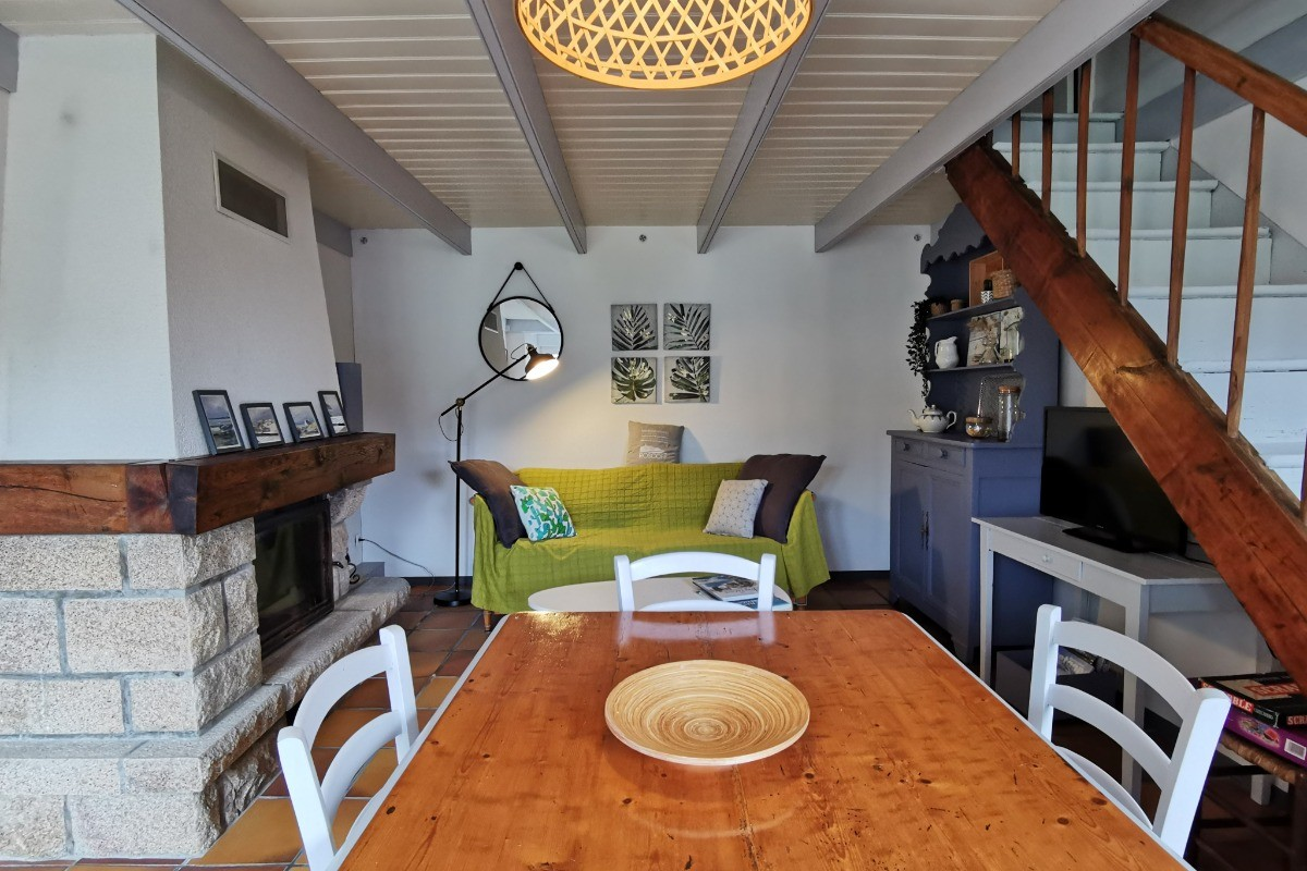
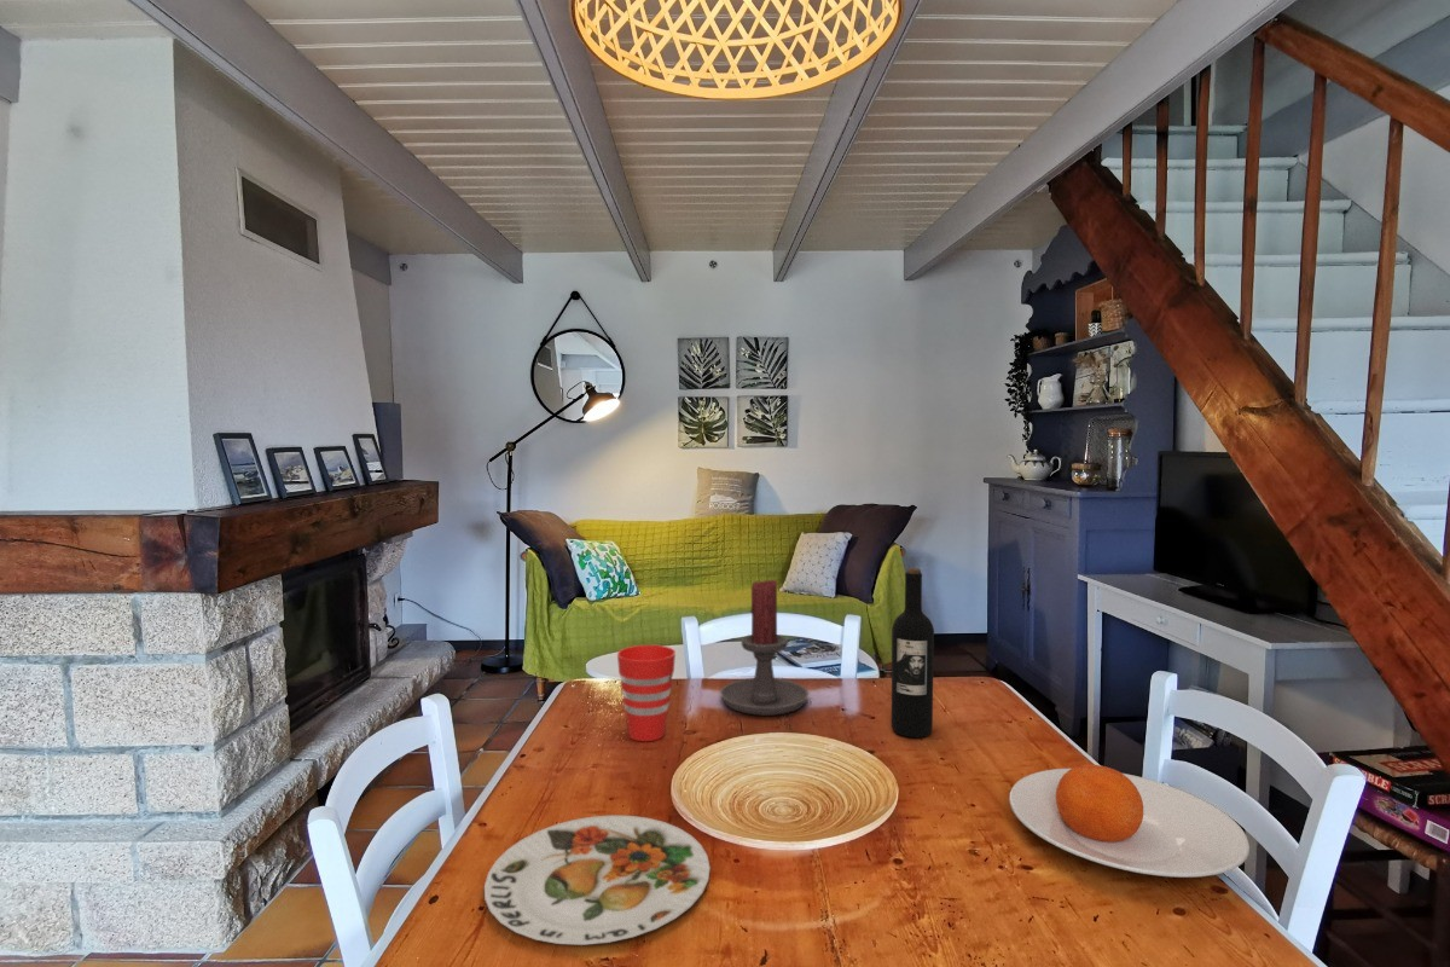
+ plate [483,813,712,946]
+ cup [616,644,677,742]
+ candle holder [719,579,810,717]
+ plate [1008,763,1251,879]
+ wine bottle [891,567,935,739]
